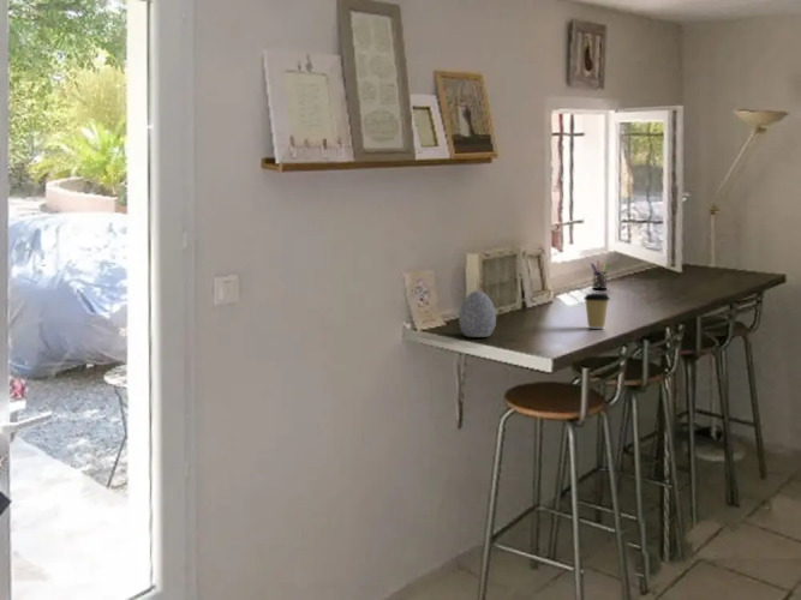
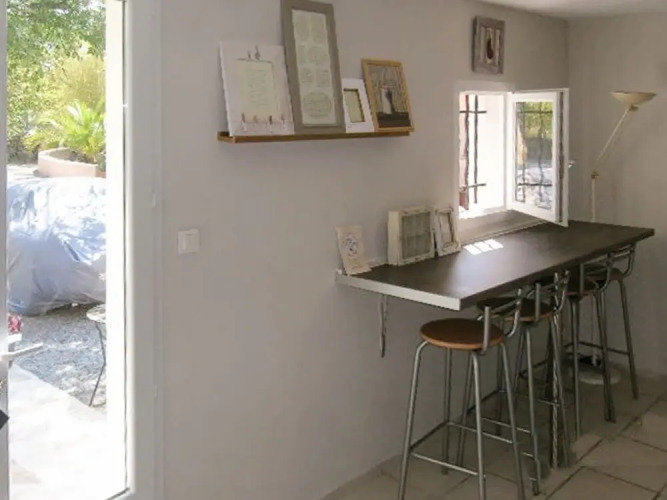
- coffee cup [582,292,611,330]
- decorative egg [458,289,497,338]
- pen holder [590,259,611,290]
